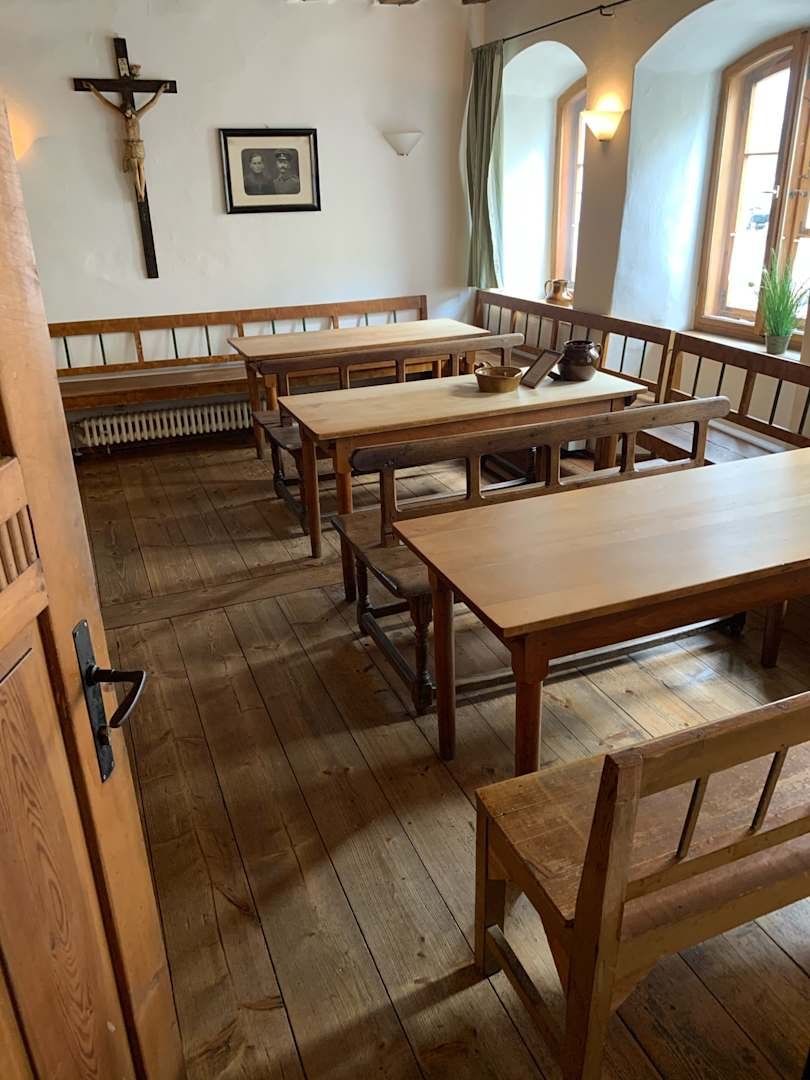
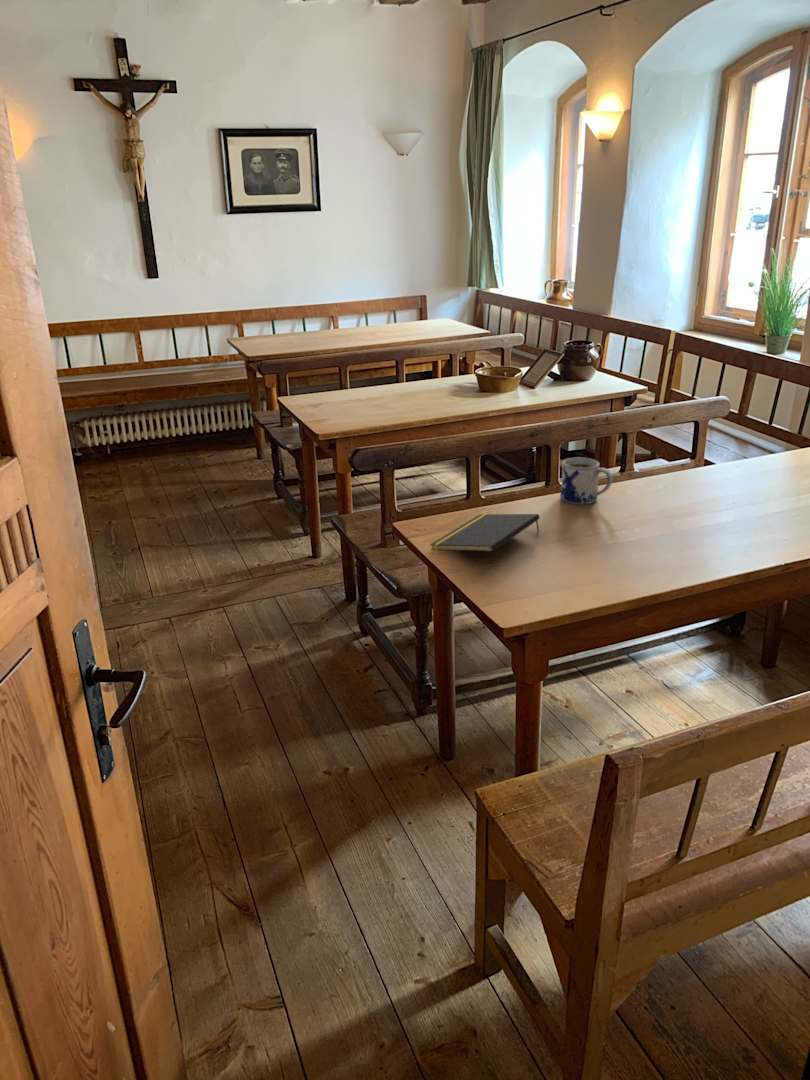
+ mug [559,456,613,505]
+ notepad [429,513,540,553]
